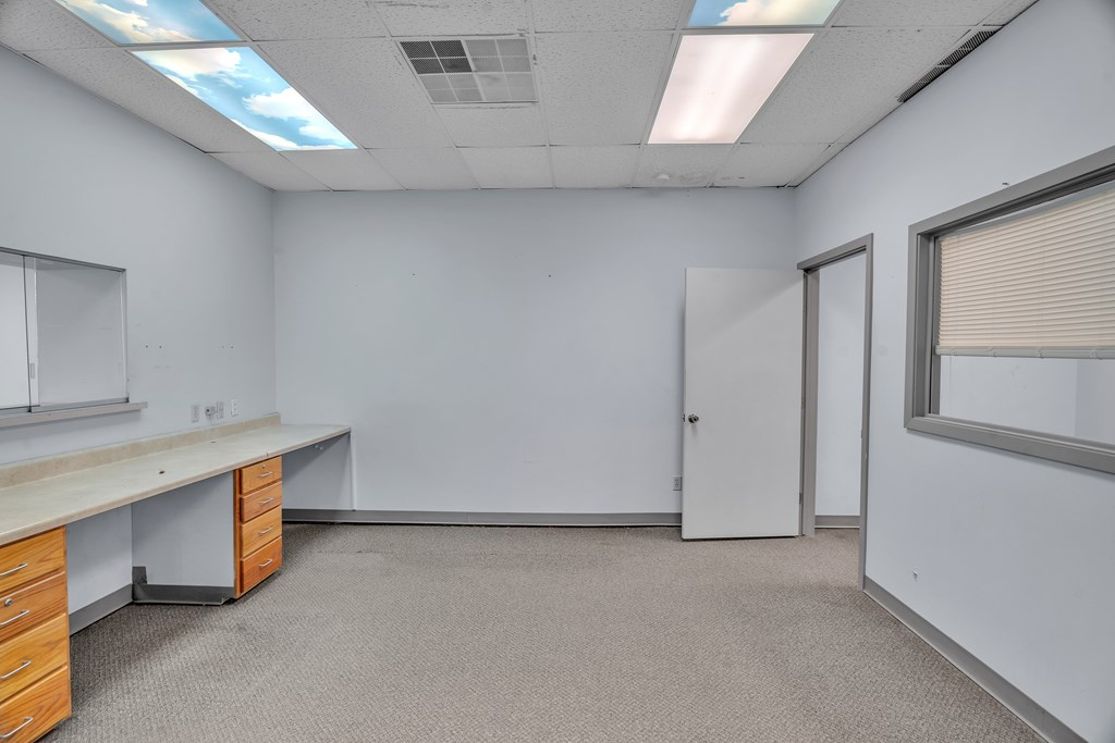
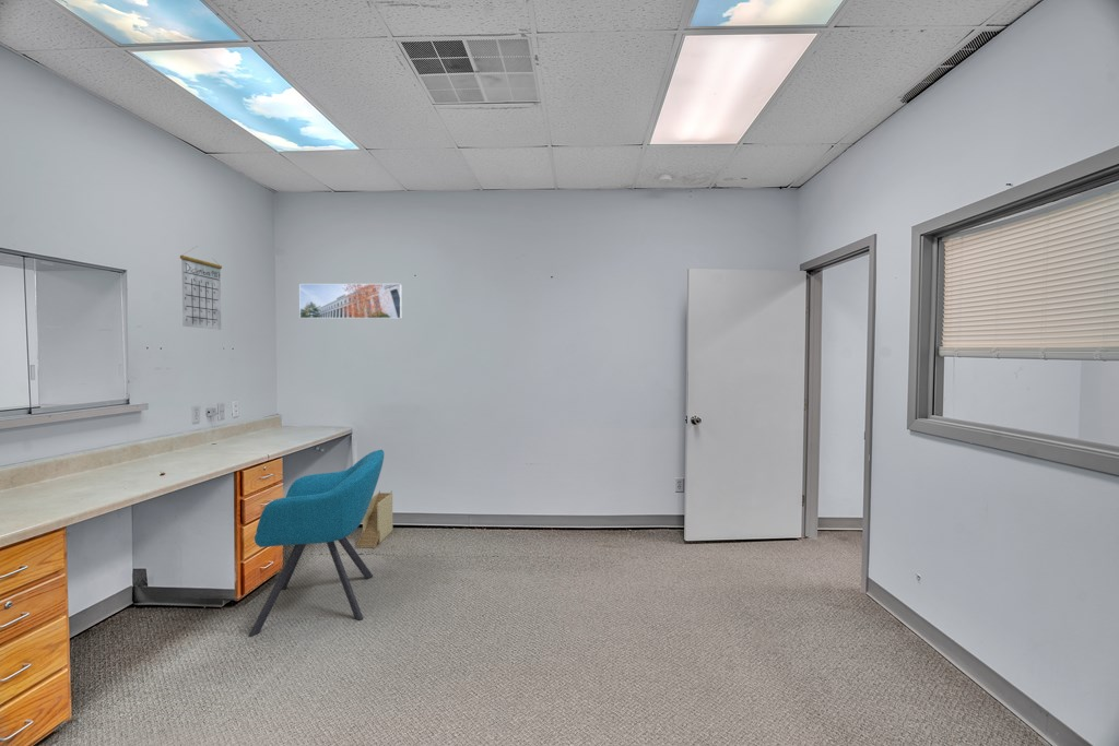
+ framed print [298,283,403,320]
+ cardboard box [355,489,393,549]
+ calendar [179,246,223,331]
+ chair [248,449,385,637]
